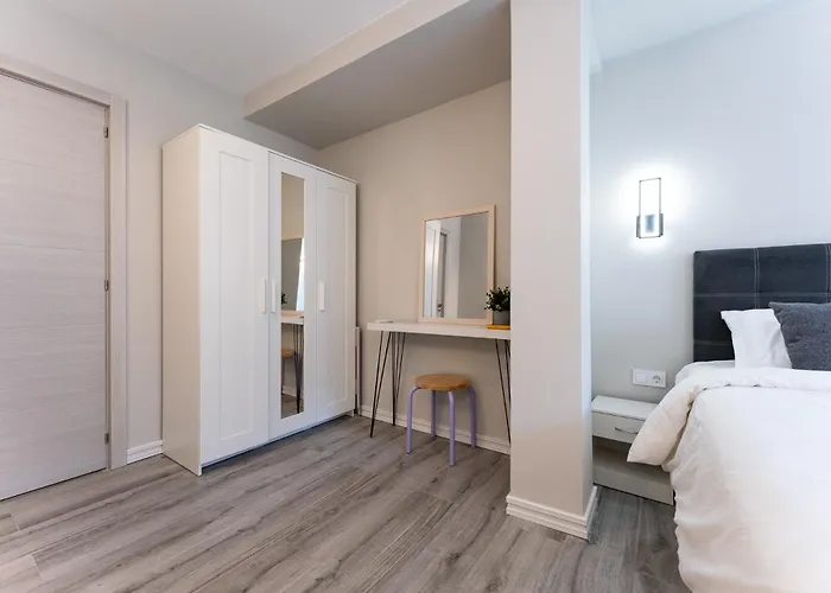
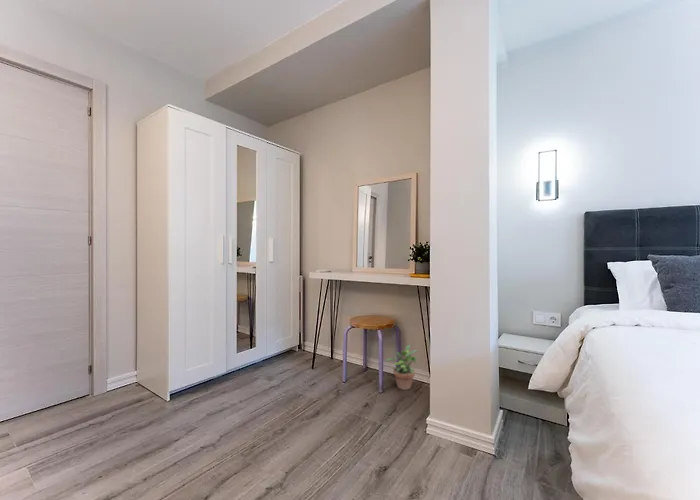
+ potted plant [385,344,419,391]
